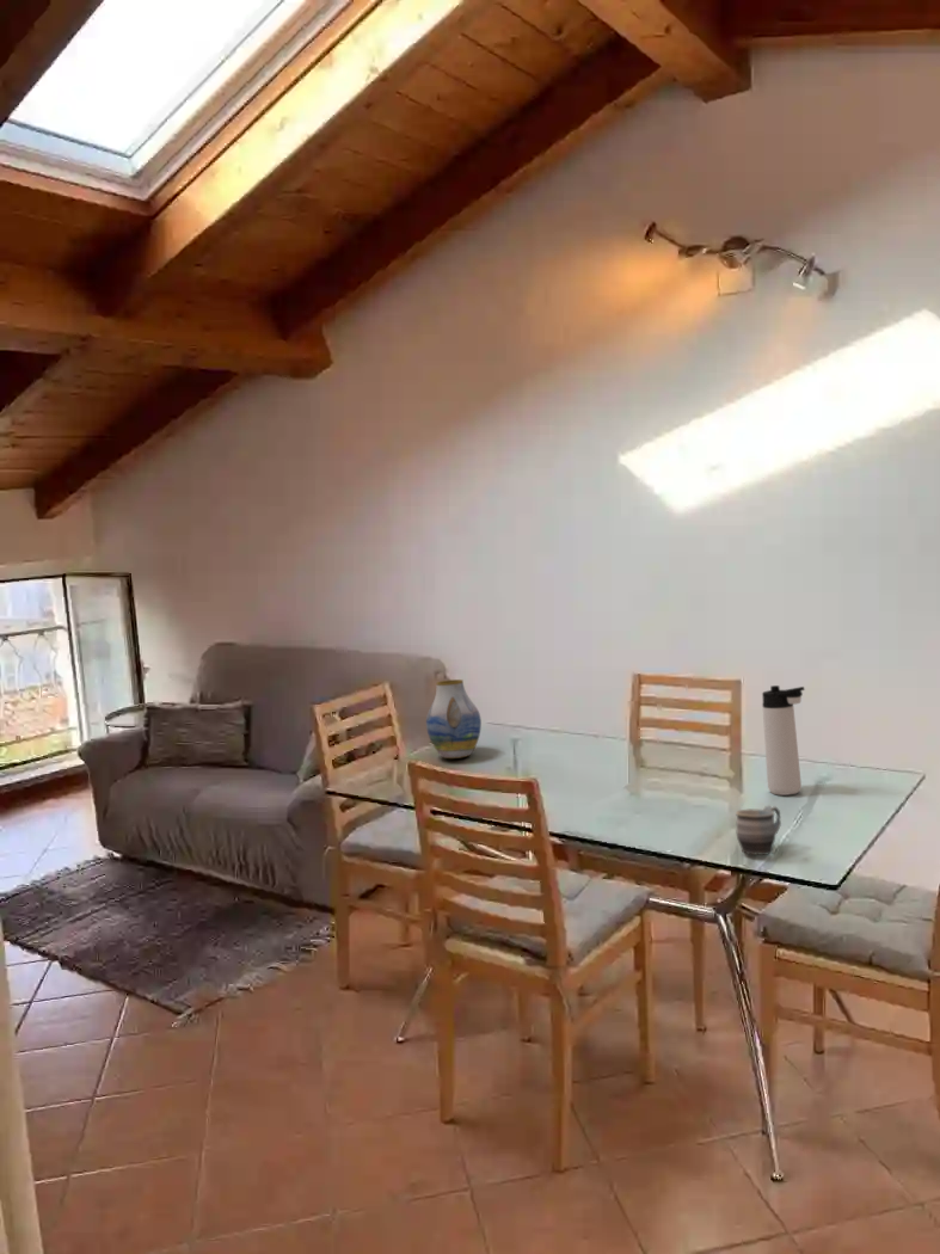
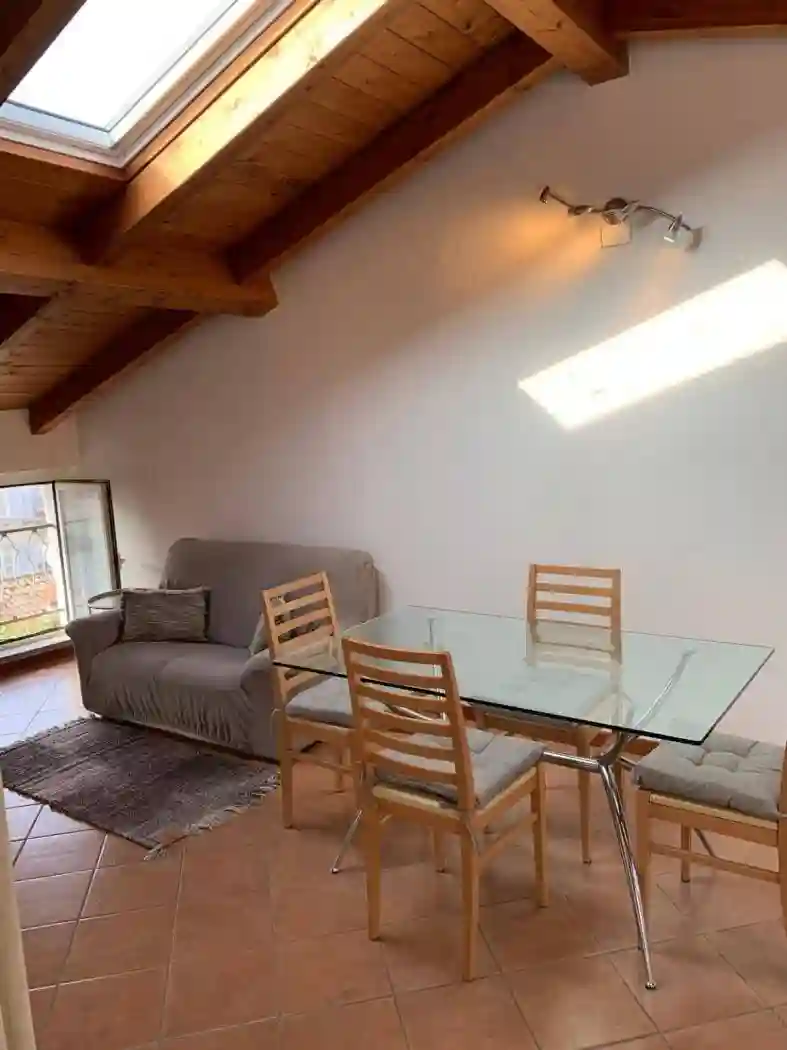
- mug [735,805,782,856]
- thermos bottle [761,684,806,797]
- vase [425,678,483,760]
